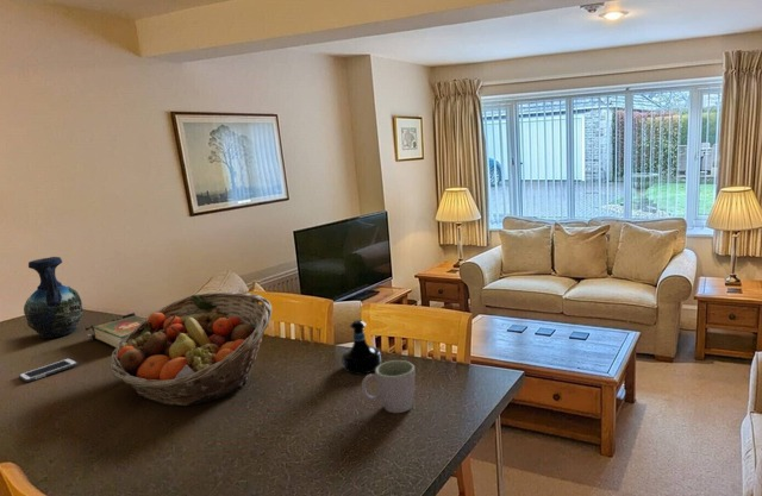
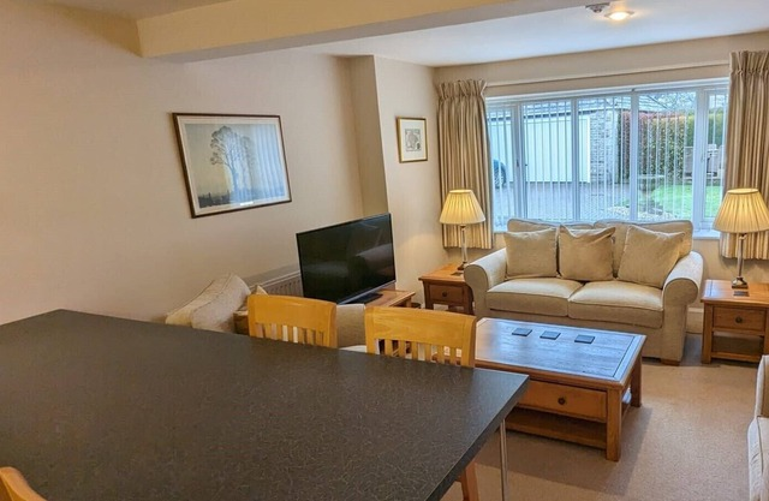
- mug [361,359,416,414]
- book [83,312,146,349]
- vase [23,256,85,339]
- tequila bottle [341,319,382,376]
- cell phone [18,357,79,383]
- fruit basket [108,291,273,407]
